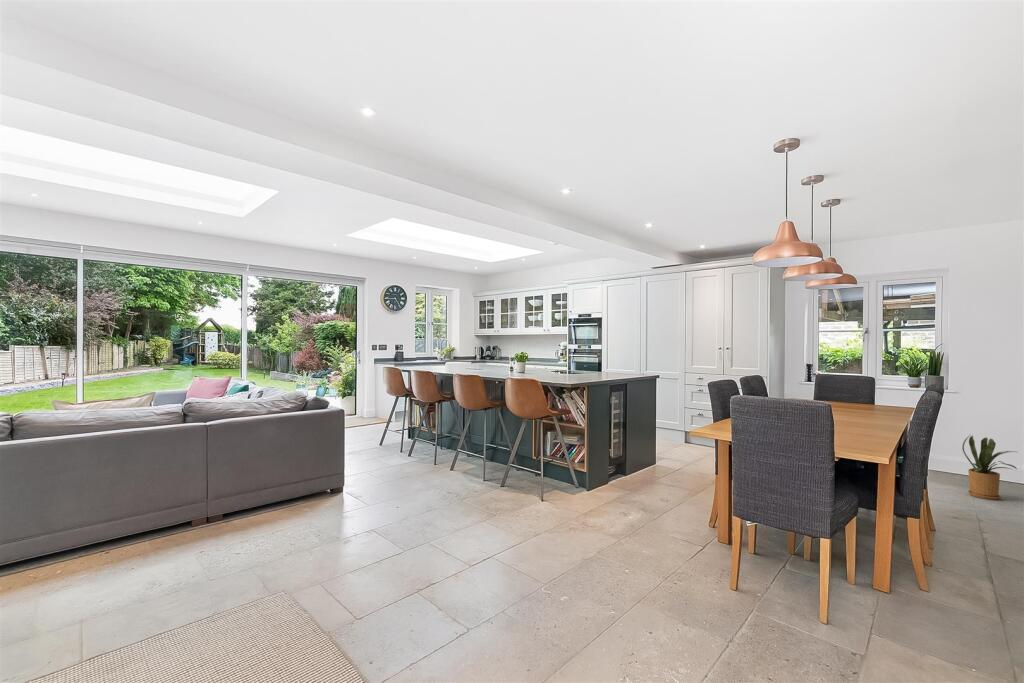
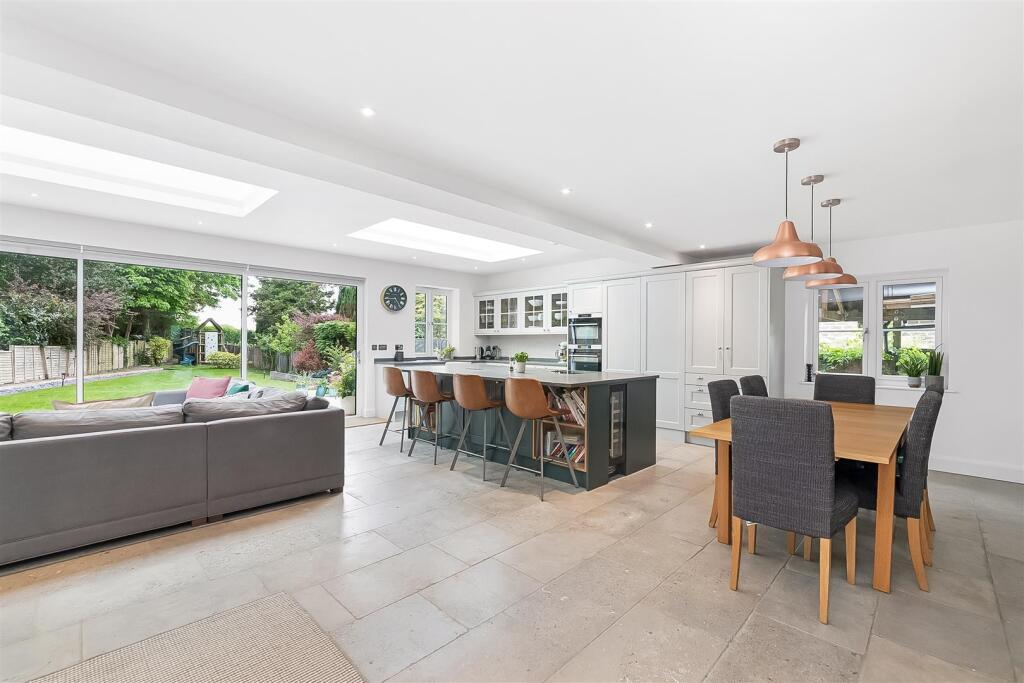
- house plant [961,434,1018,501]
